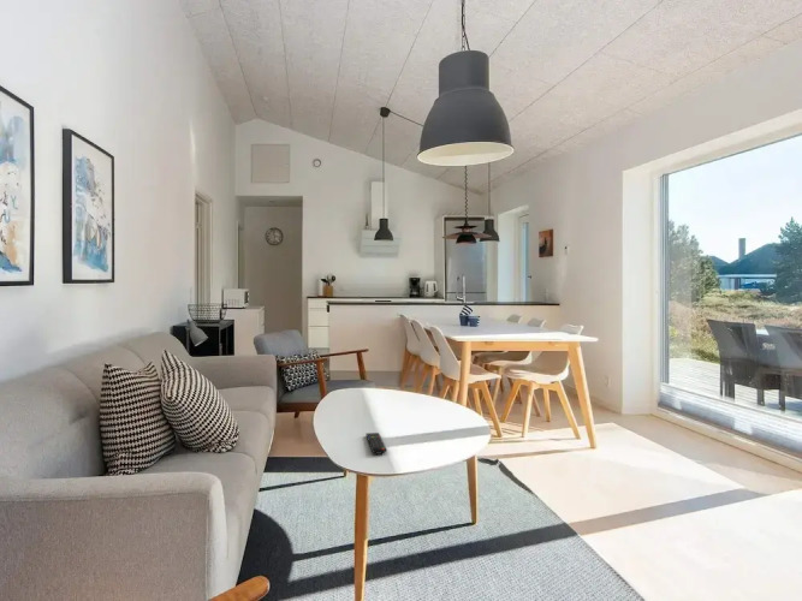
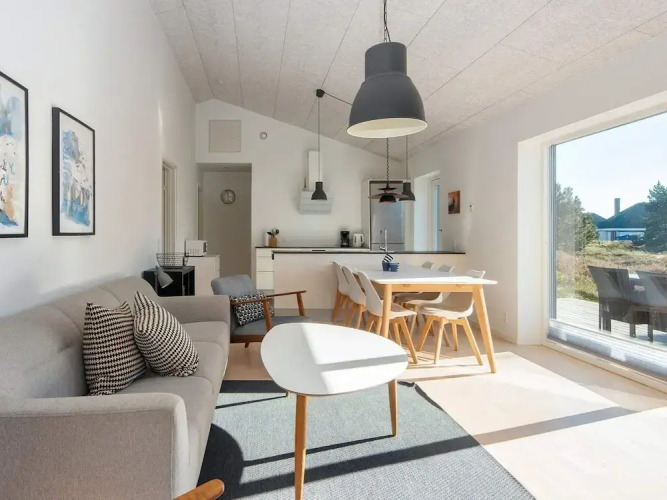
- remote control [364,432,388,456]
